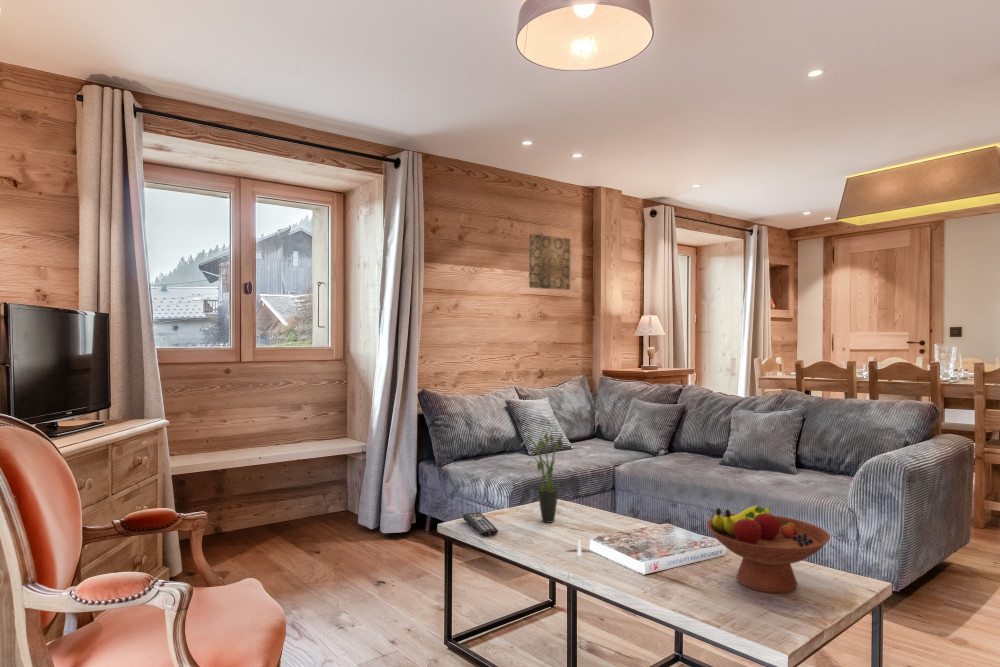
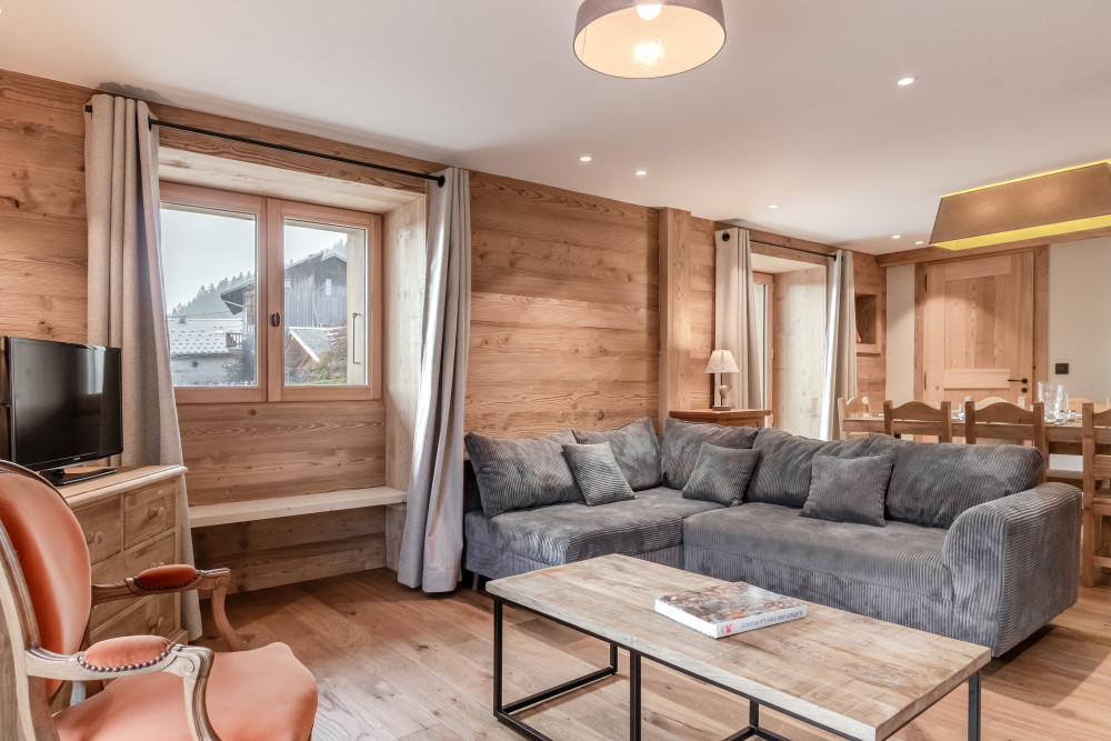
- wall art [528,233,571,291]
- candle [564,538,592,557]
- fruit bowl [706,505,831,594]
- remote control [462,511,499,537]
- potted plant [519,428,564,524]
